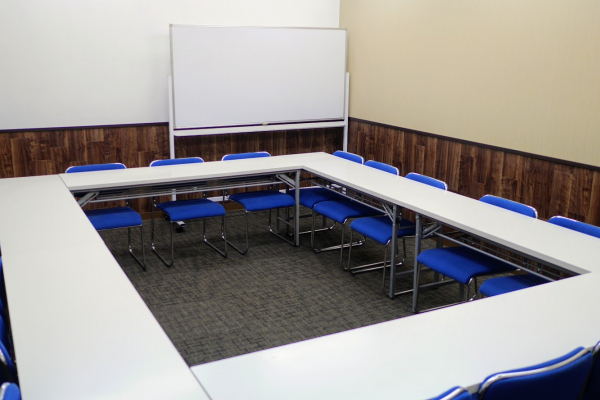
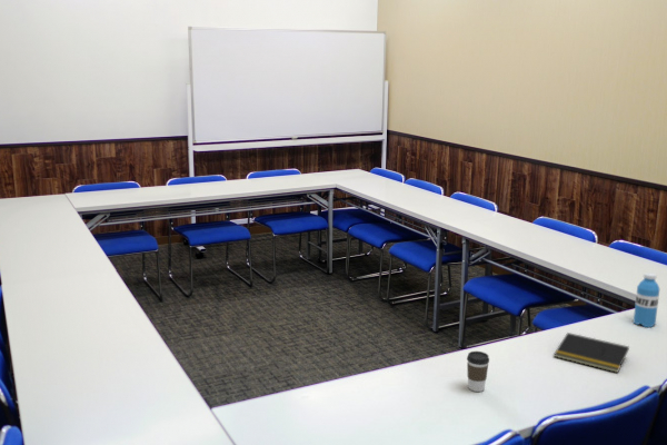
+ coffee cup [466,350,490,393]
+ water bottle [633,271,660,328]
+ notepad [552,332,630,374]
